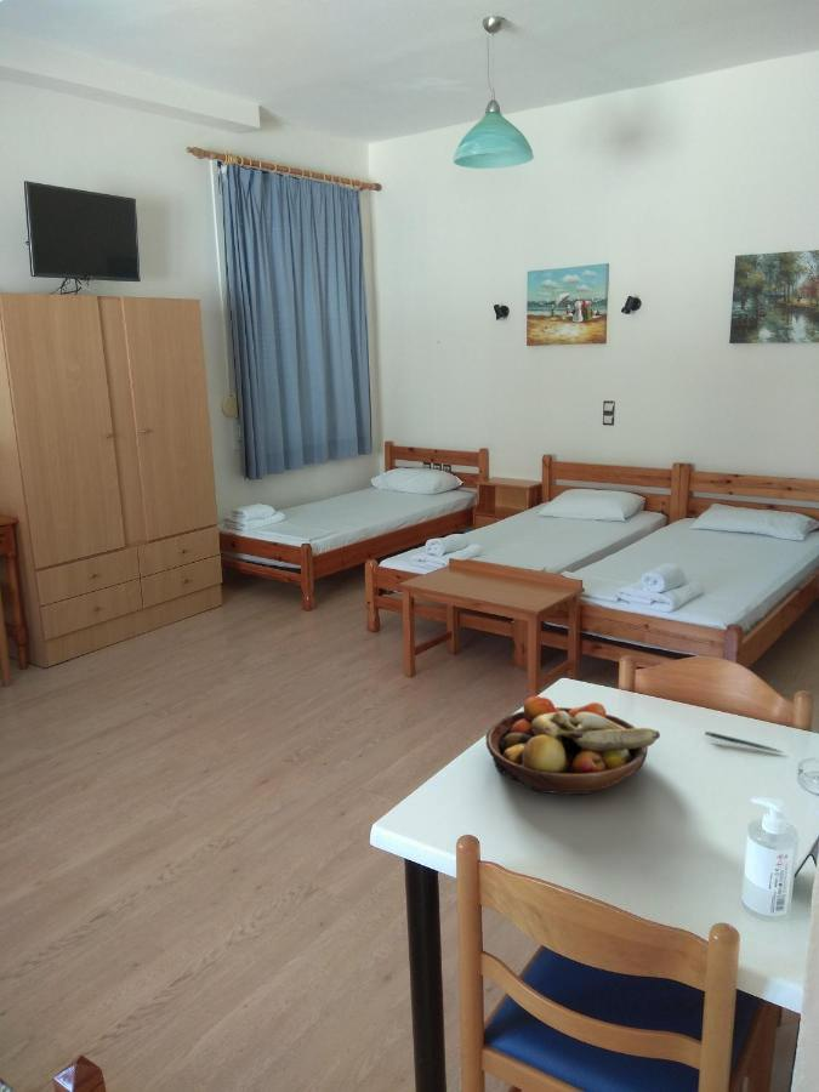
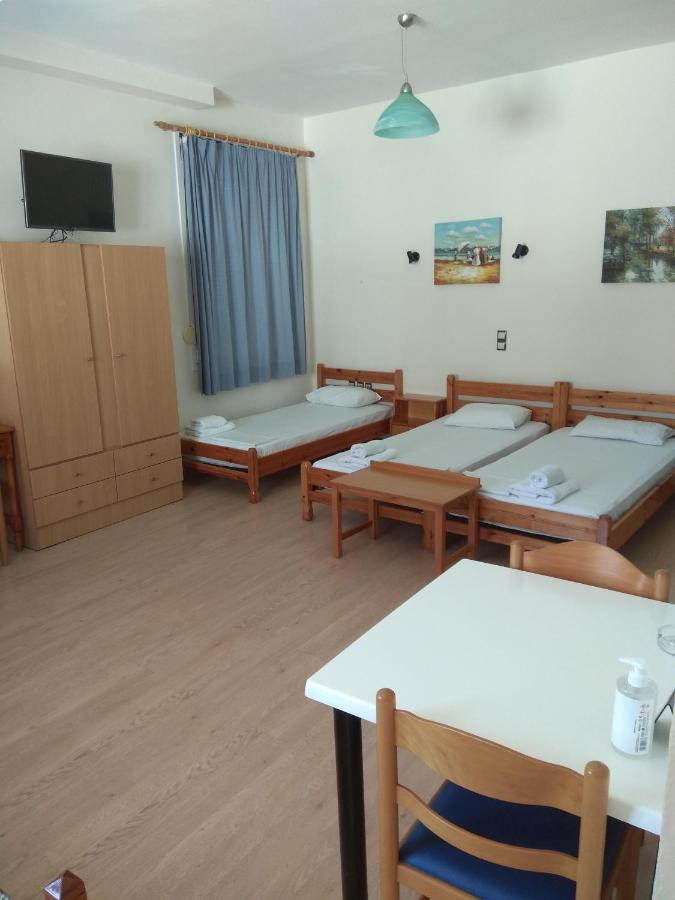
- fruit bowl [484,695,661,796]
- pen [704,730,784,753]
